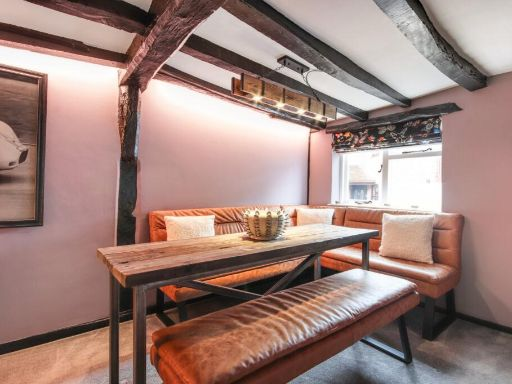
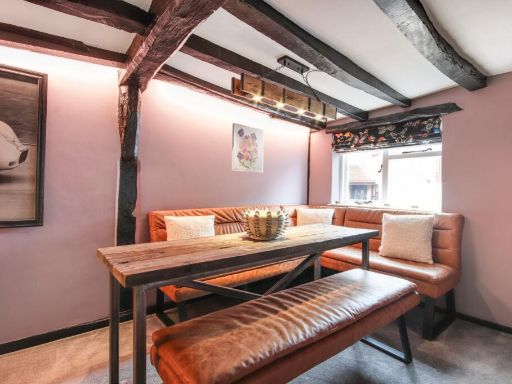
+ wall art [231,122,265,173]
